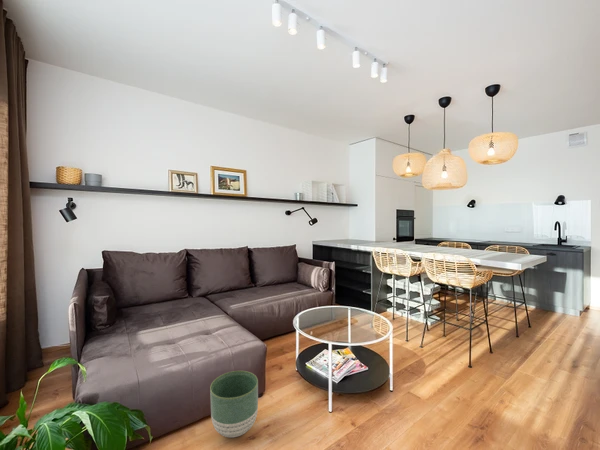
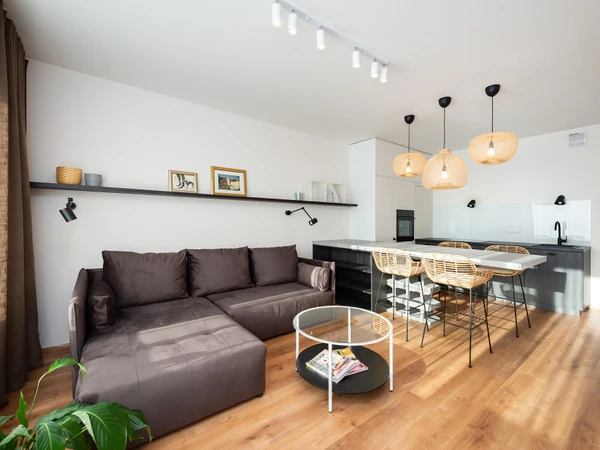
- planter [209,370,259,439]
